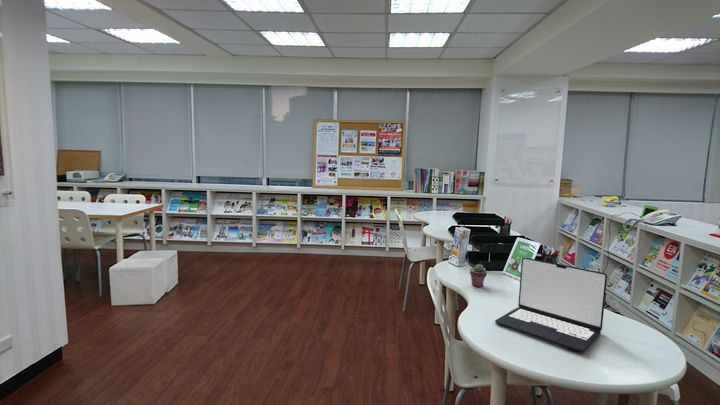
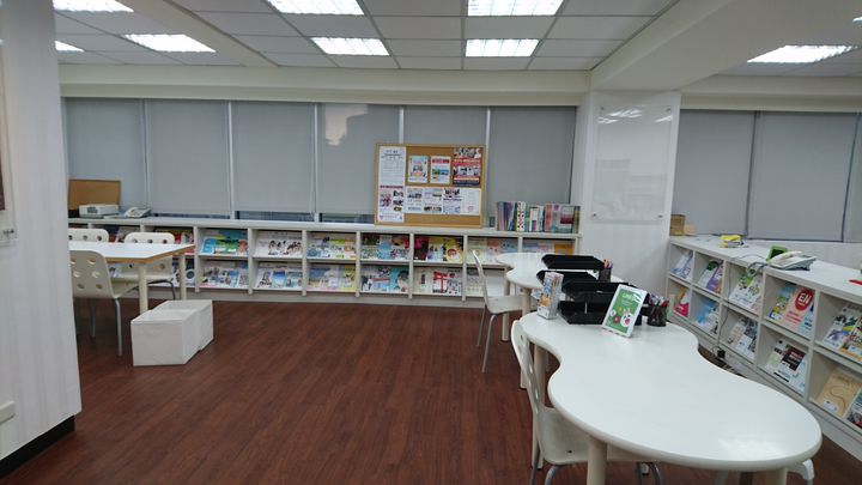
- potted succulent [469,263,488,288]
- laptop [494,256,608,352]
